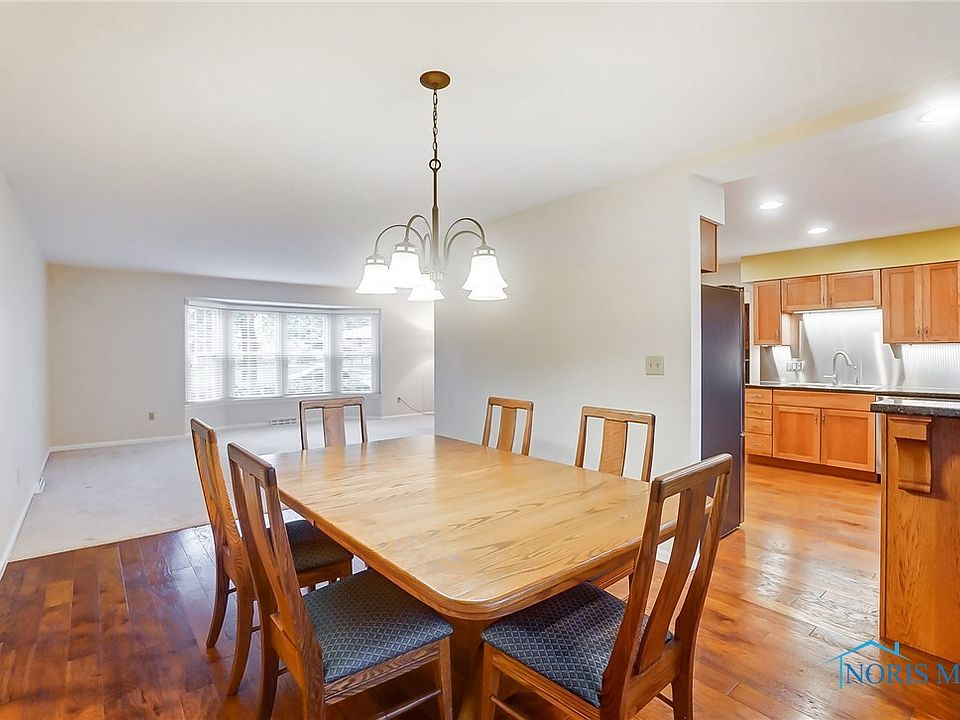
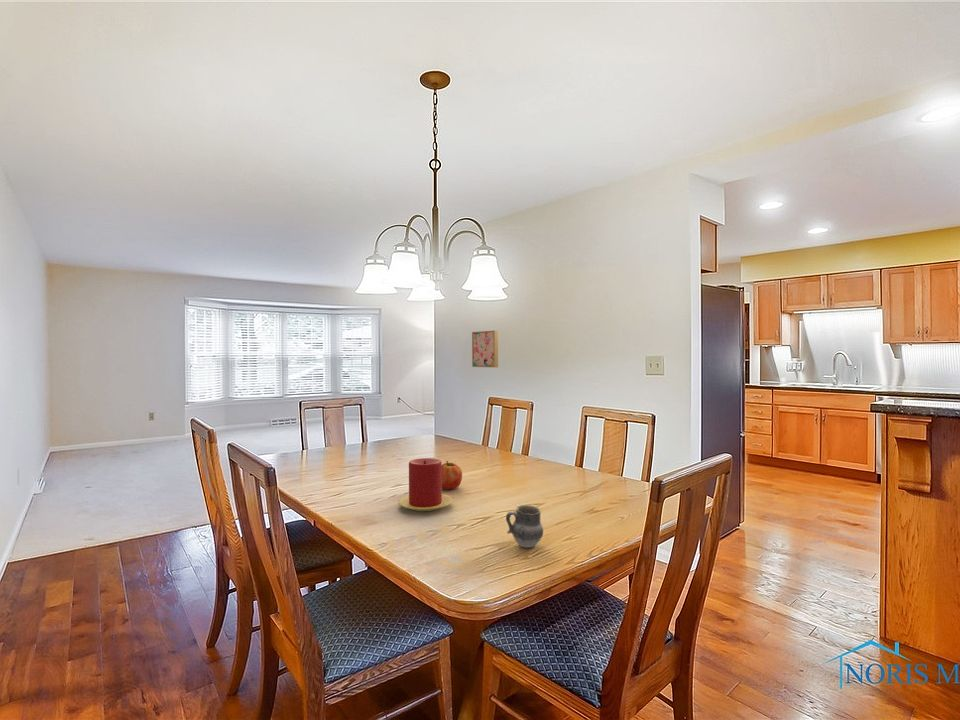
+ wall art [471,330,499,368]
+ fruit [442,460,463,490]
+ candle [397,457,454,512]
+ cup [505,504,544,548]
